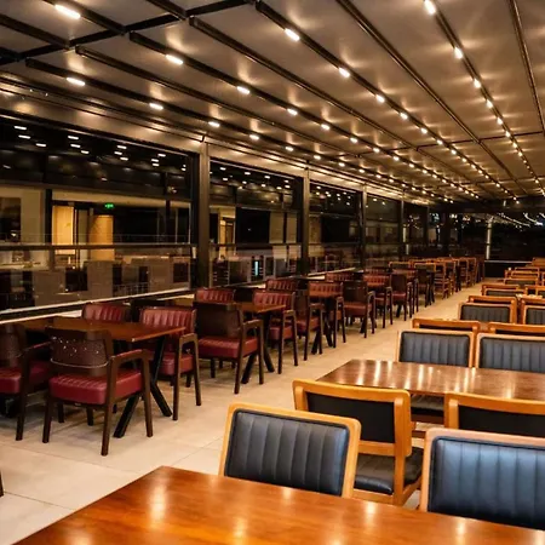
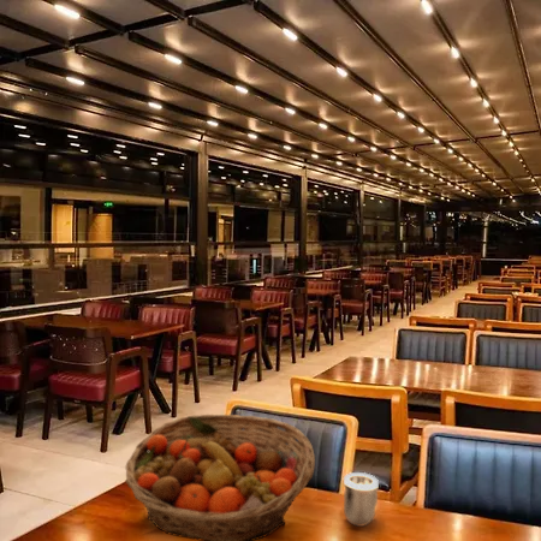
+ fruit basket [124,414,316,541]
+ pipe fitting [343,471,380,528]
